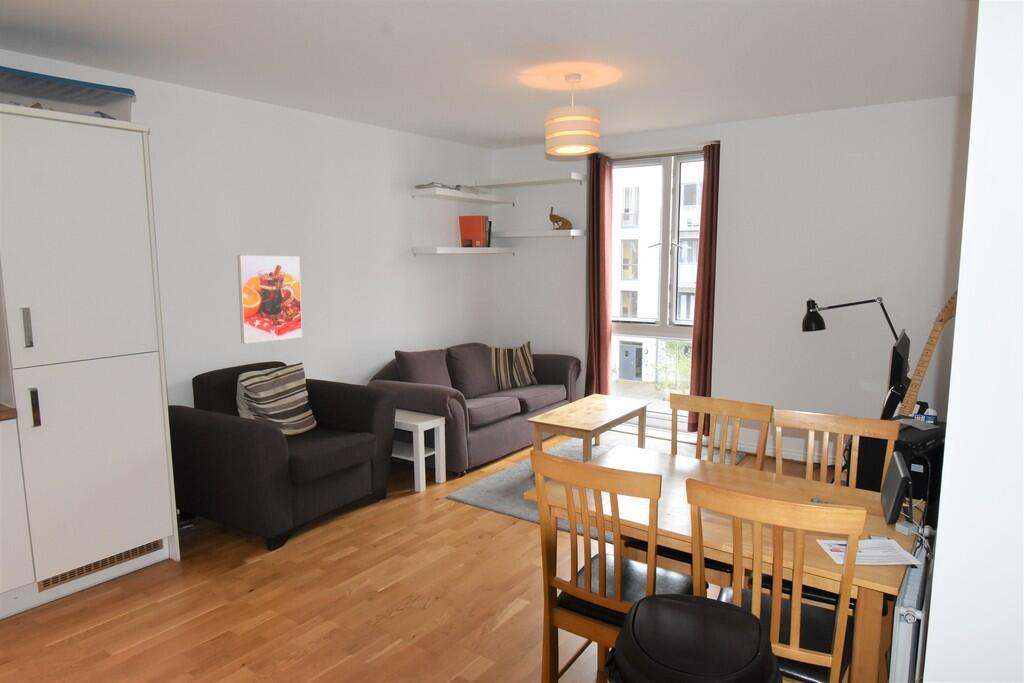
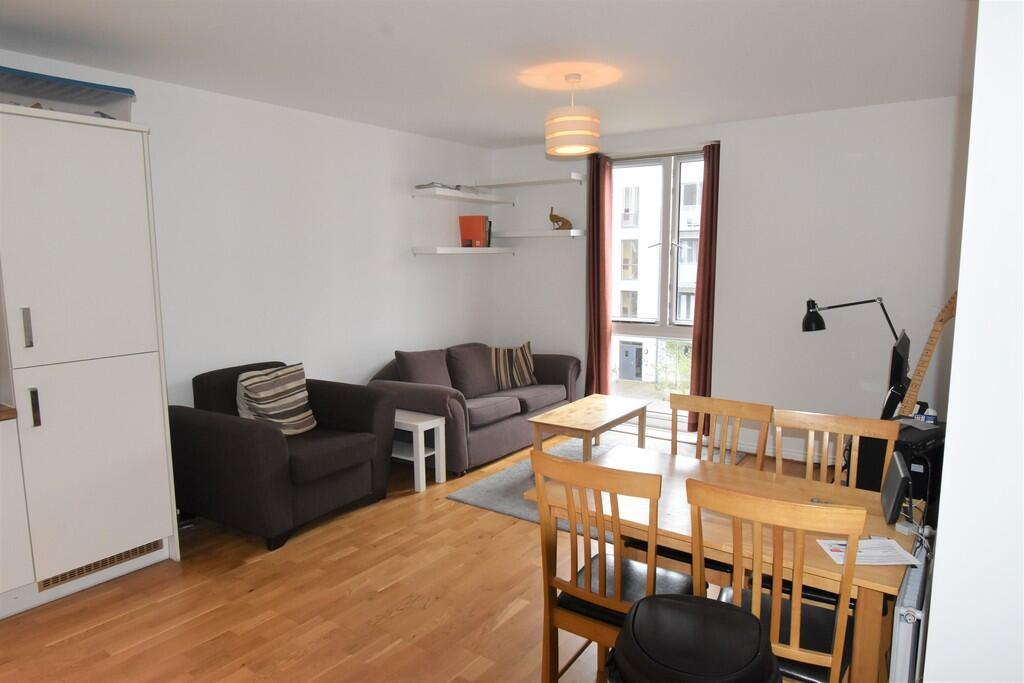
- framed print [237,254,303,344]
